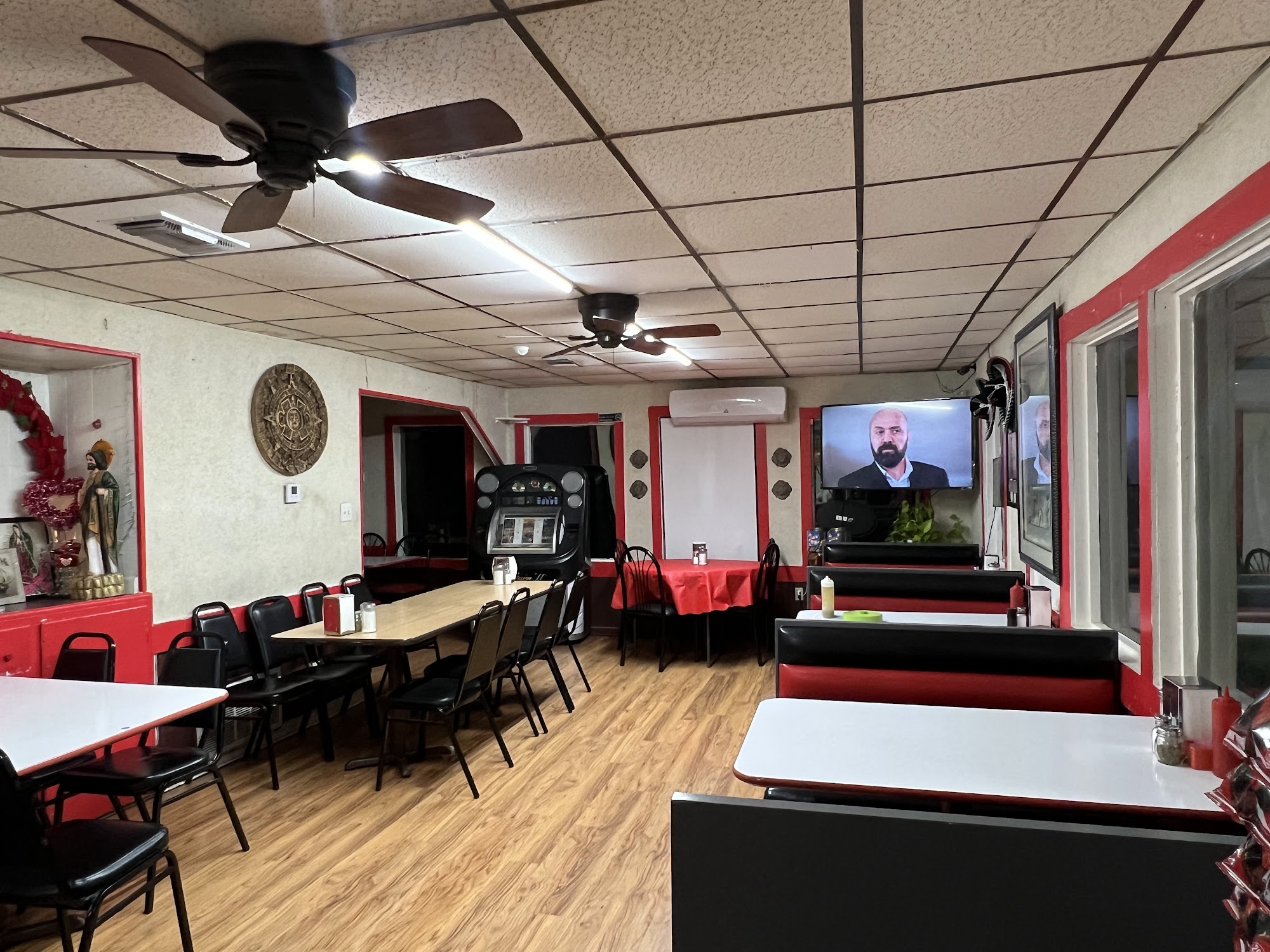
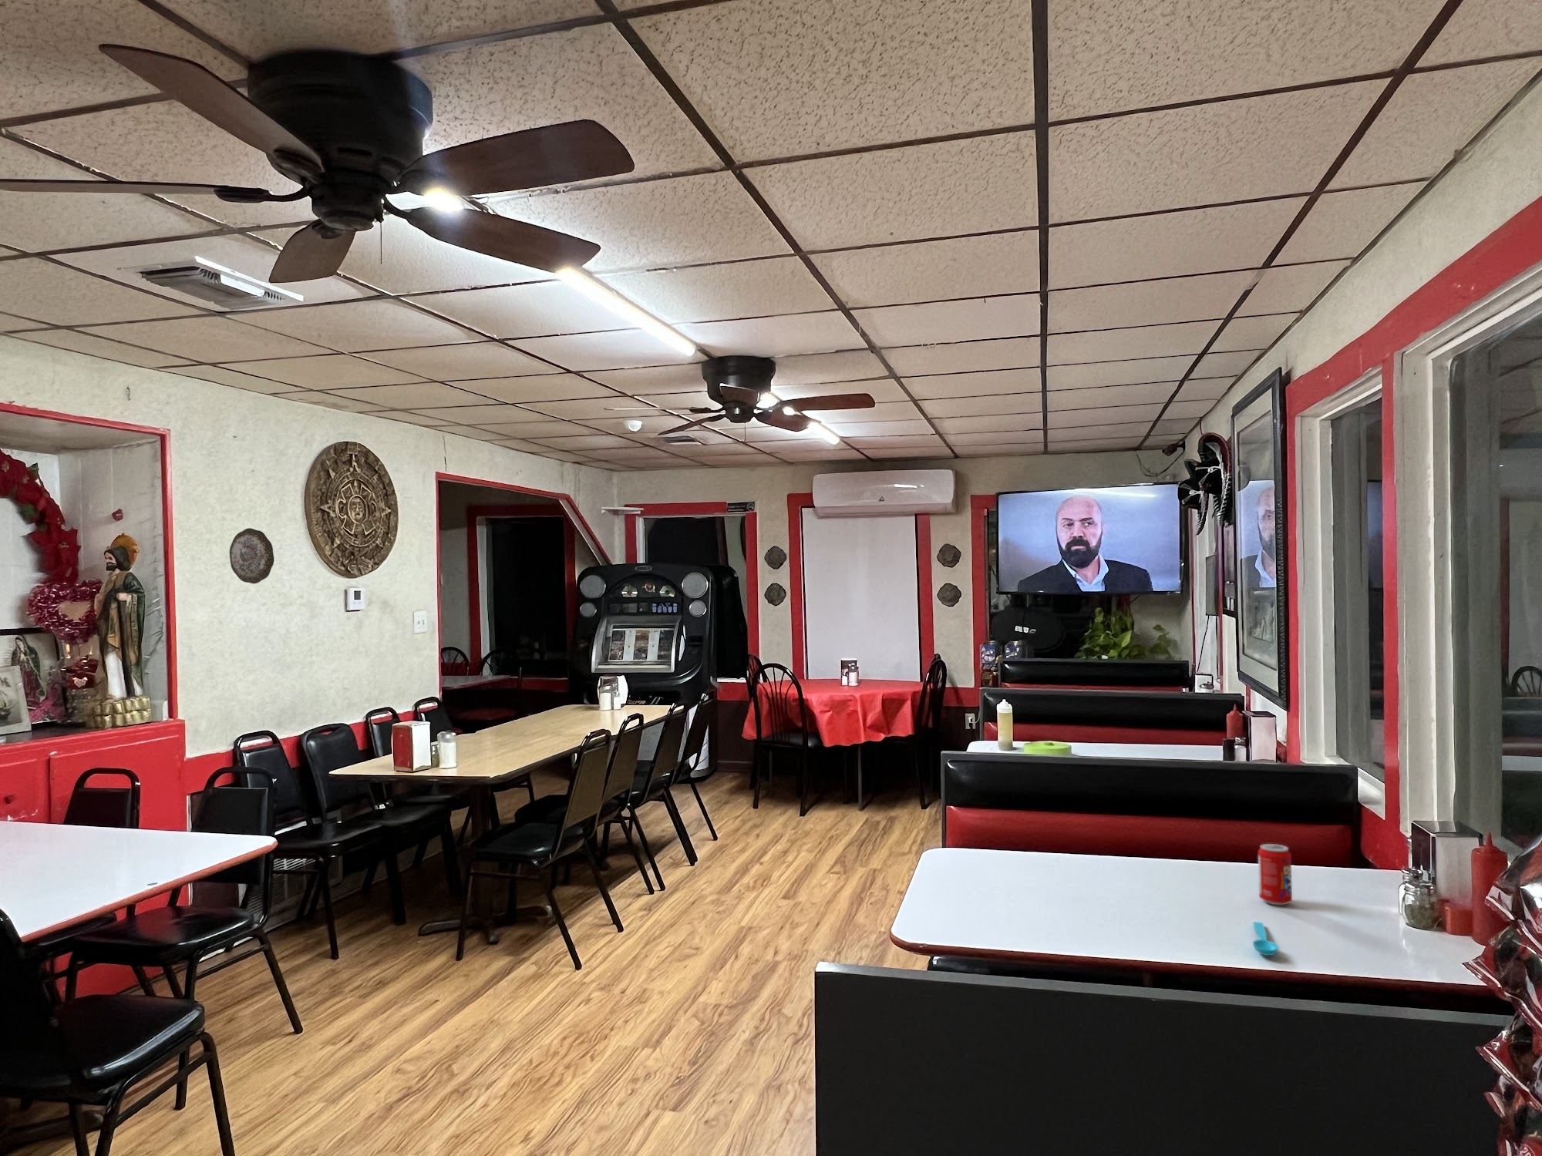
+ spoon [1252,920,1279,957]
+ decorative plate [229,527,276,584]
+ beverage can [1258,843,1293,906]
